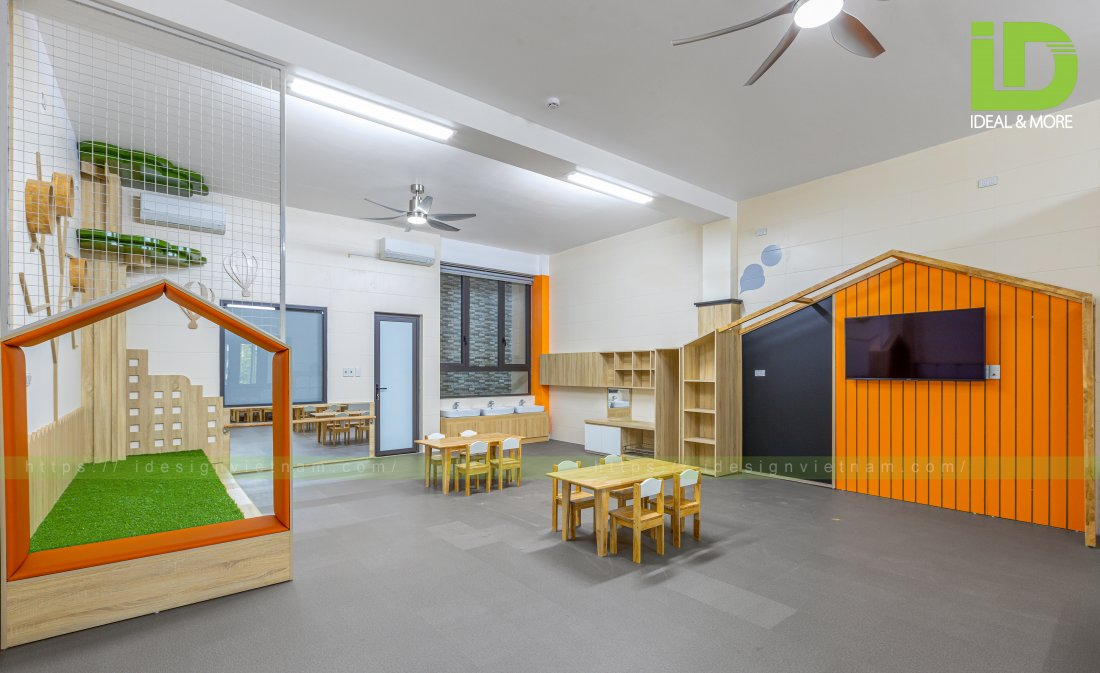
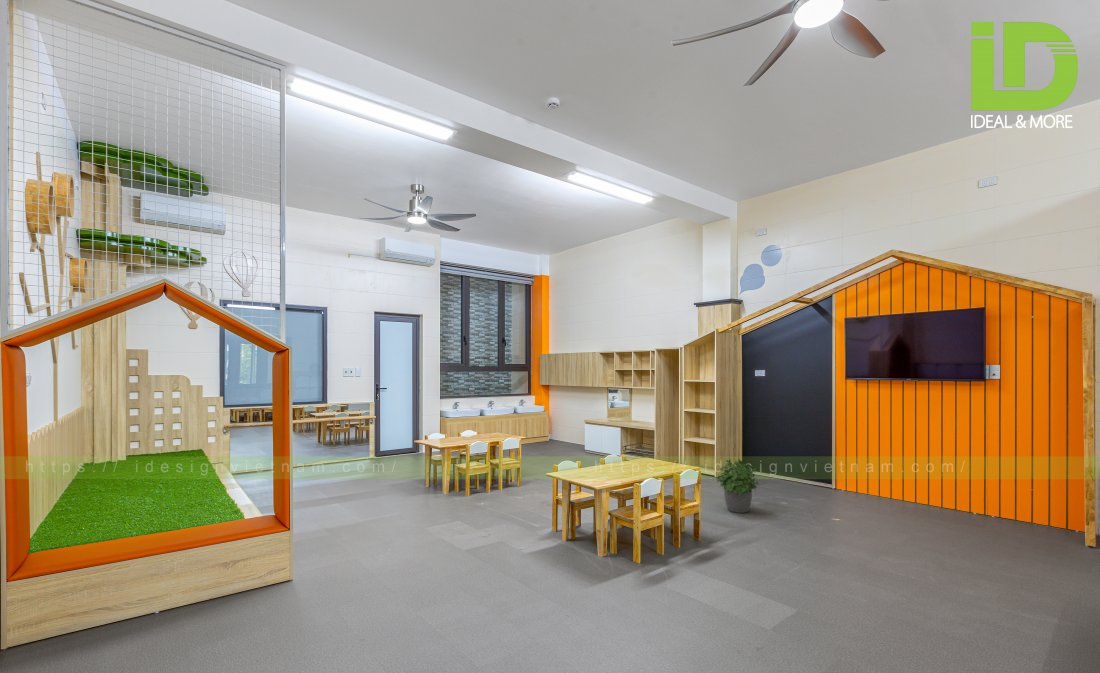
+ potted plant [715,458,761,514]
